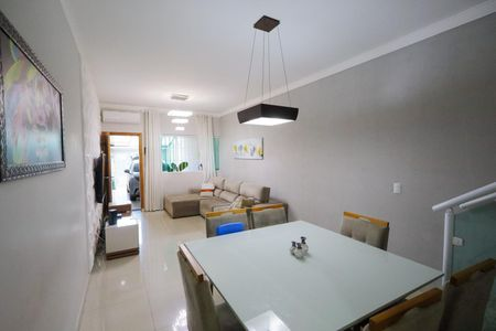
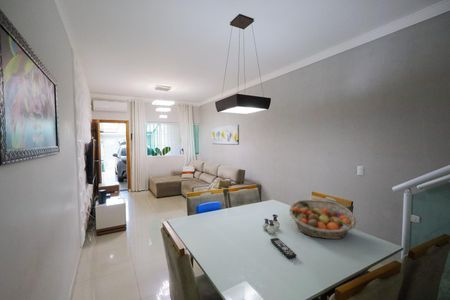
+ remote control [270,237,298,260]
+ fruit basket [288,199,357,240]
